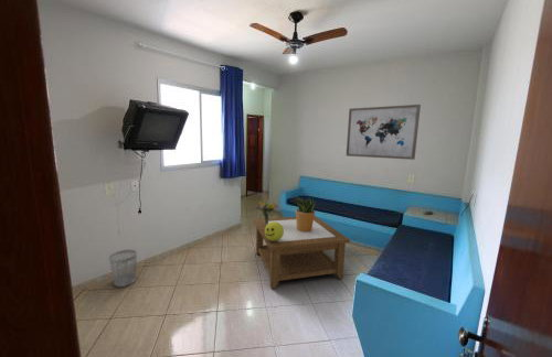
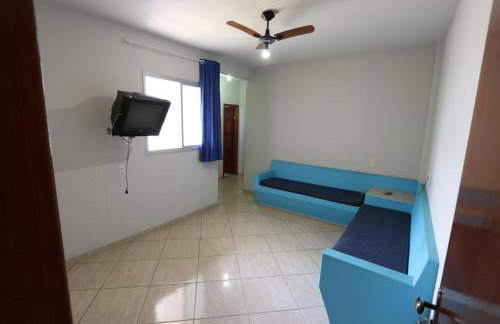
- bouquet [255,199,279,225]
- potted plant [291,194,317,231]
- wastebasket [108,249,138,288]
- decorative sphere [265,221,284,241]
- coffee table [253,215,351,290]
- wall art [346,104,422,161]
